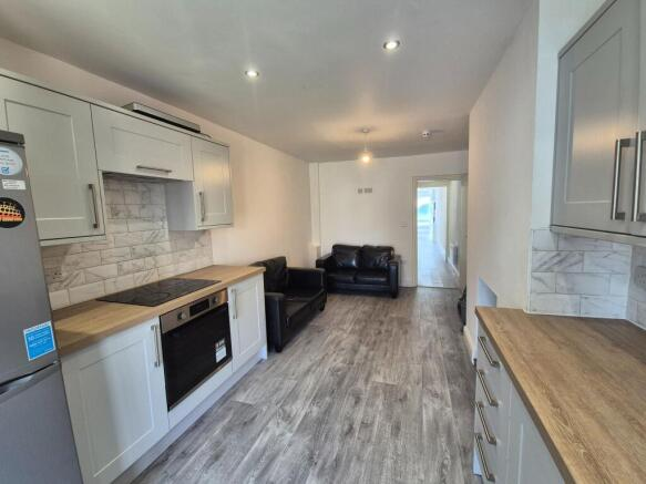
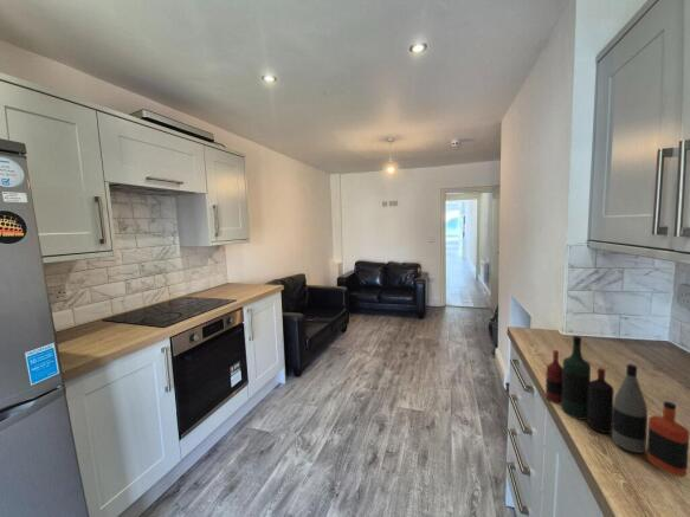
+ bottle collection [544,335,690,478]
